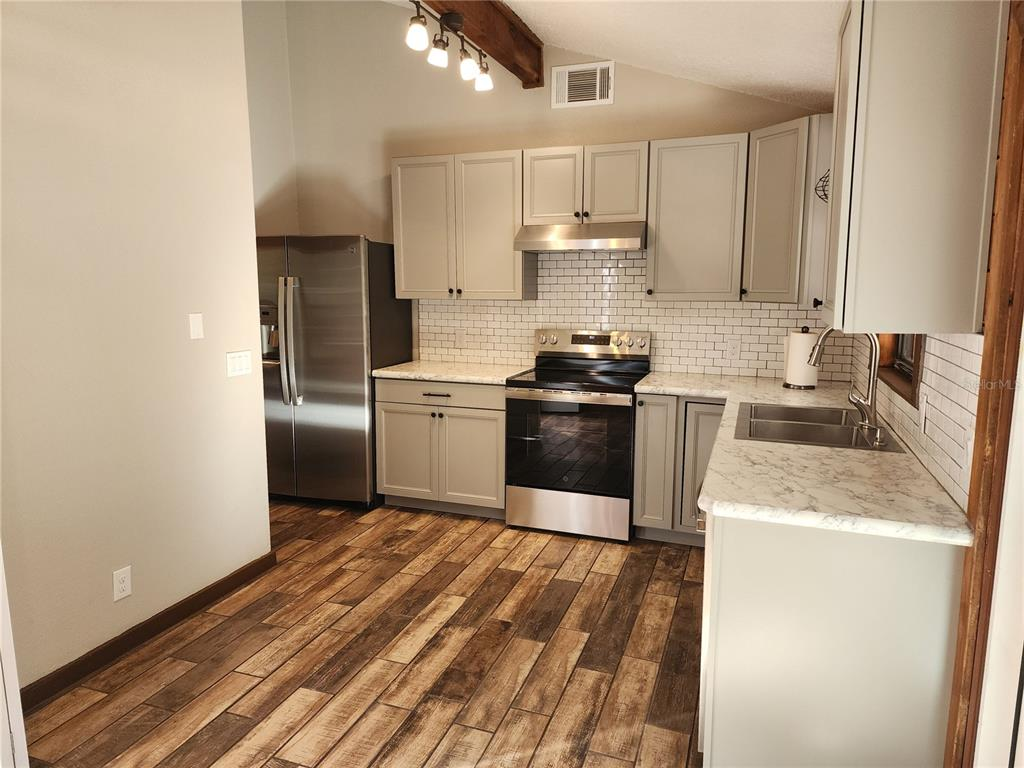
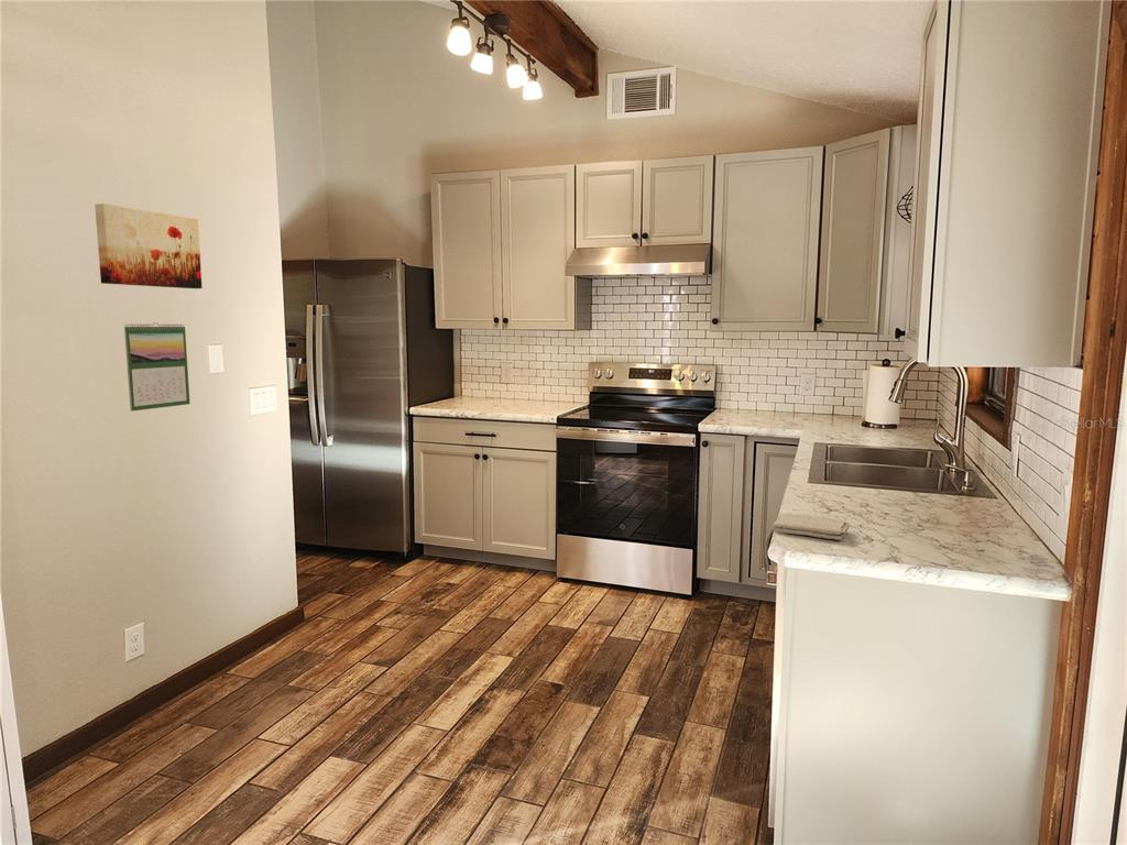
+ washcloth [772,512,851,541]
+ wall art [94,202,204,289]
+ calendar [123,321,192,411]
